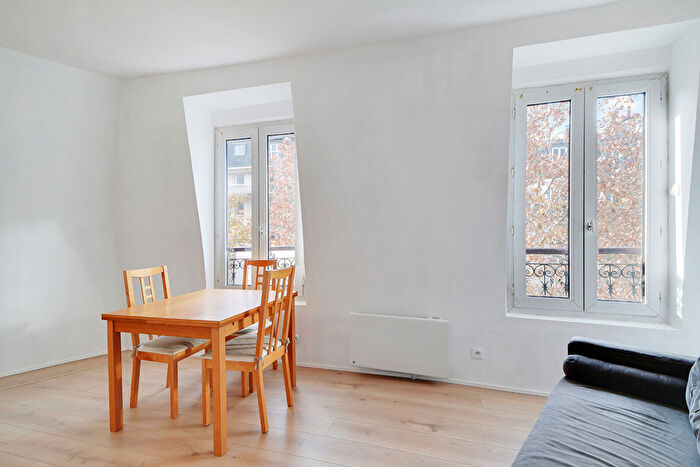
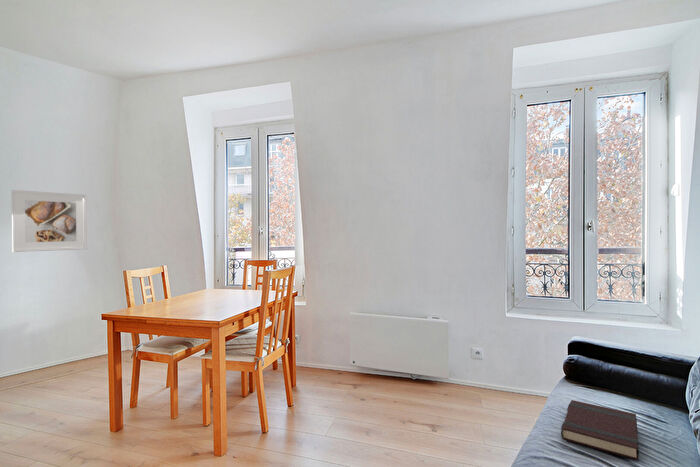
+ book [560,399,640,462]
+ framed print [11,189,88,253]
